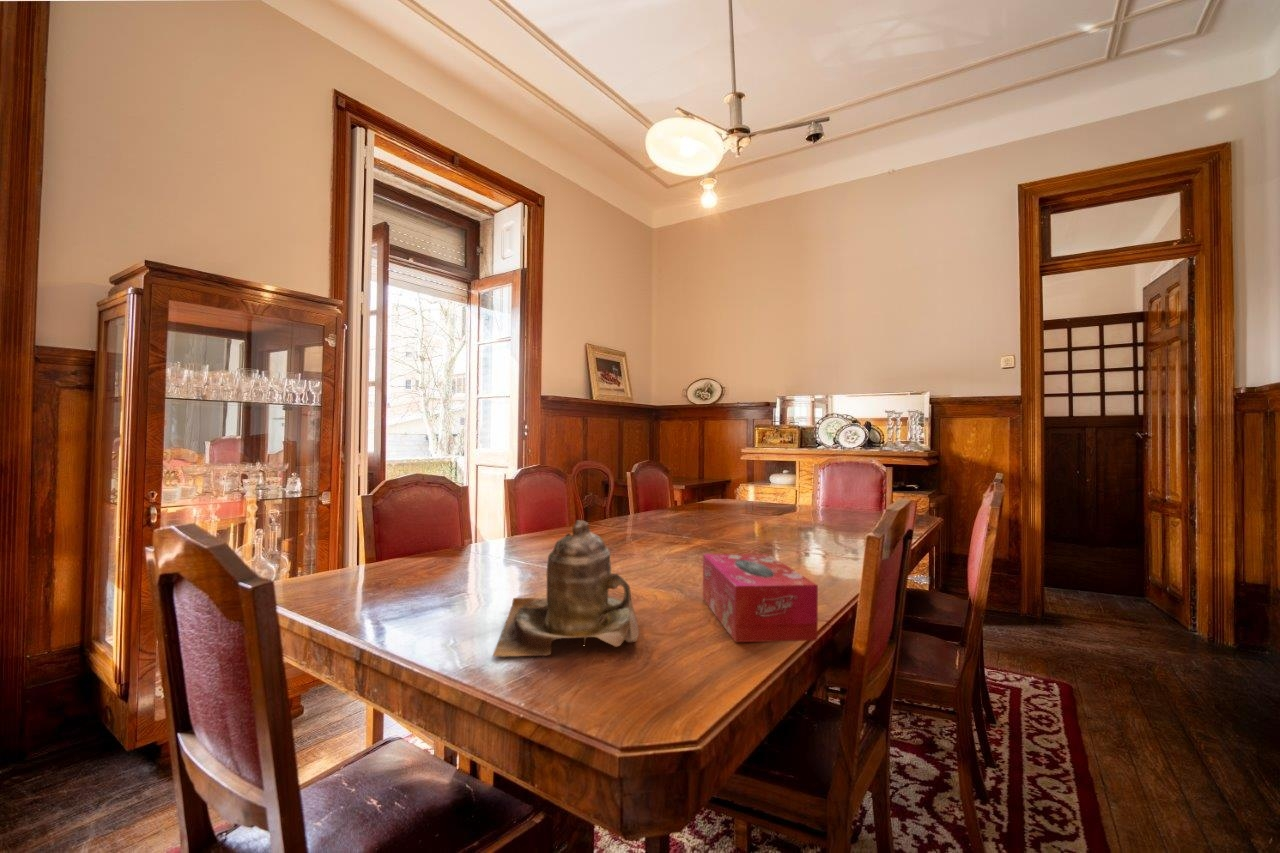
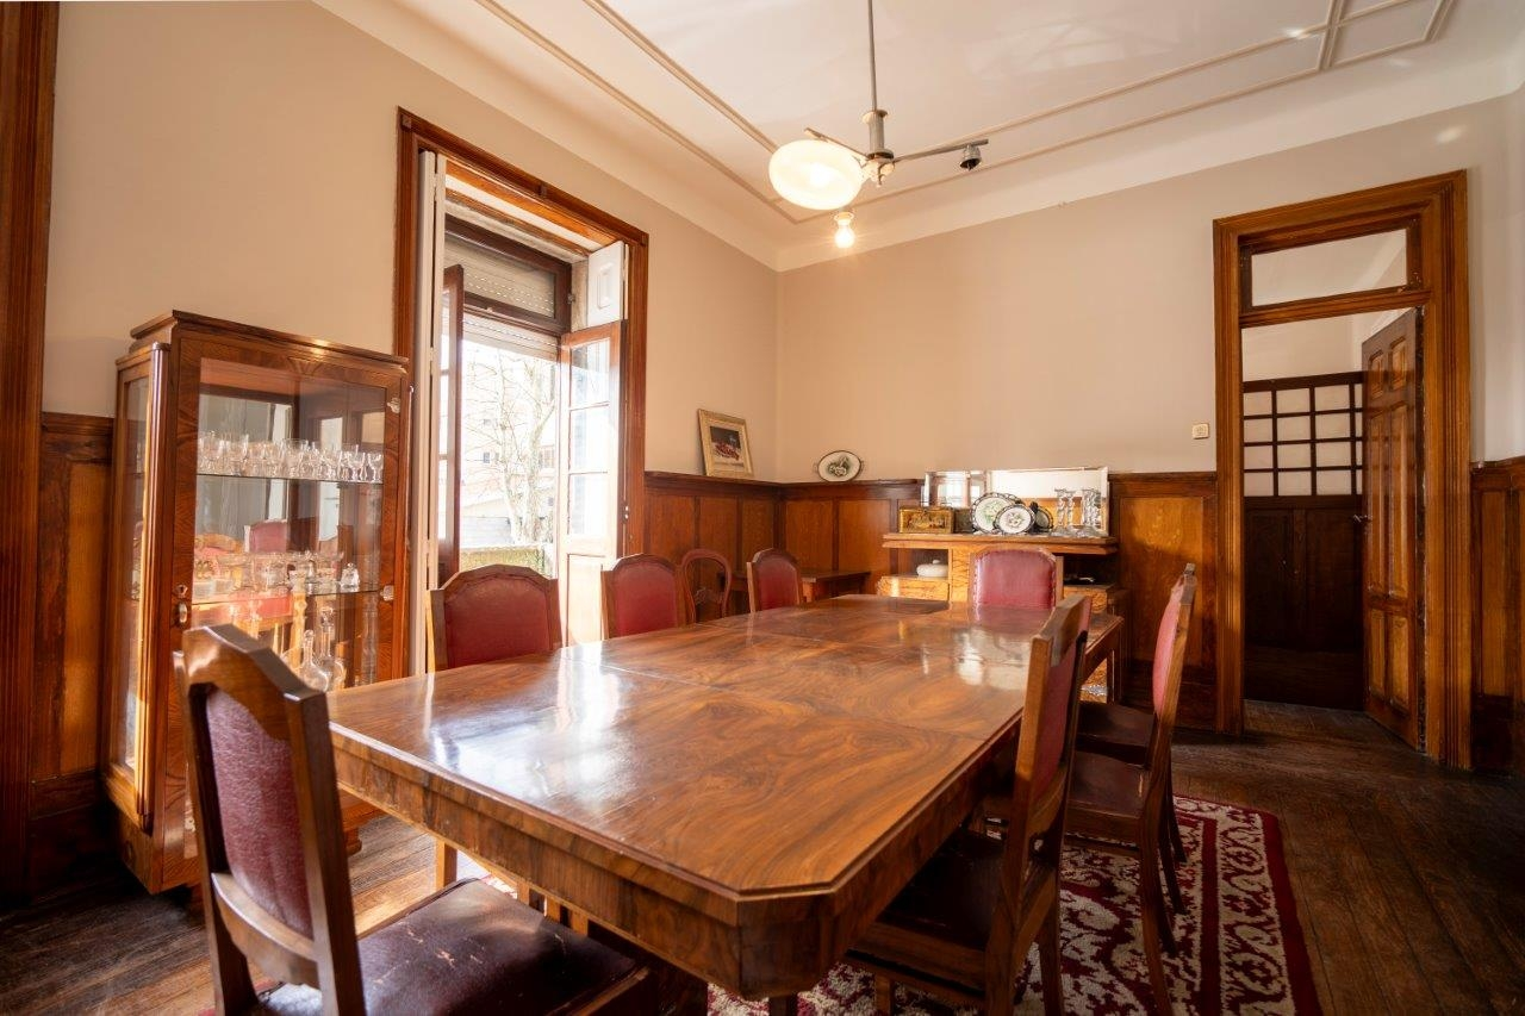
- teapot [491,519,640,658]
- tissue box [702,553,819,643]
